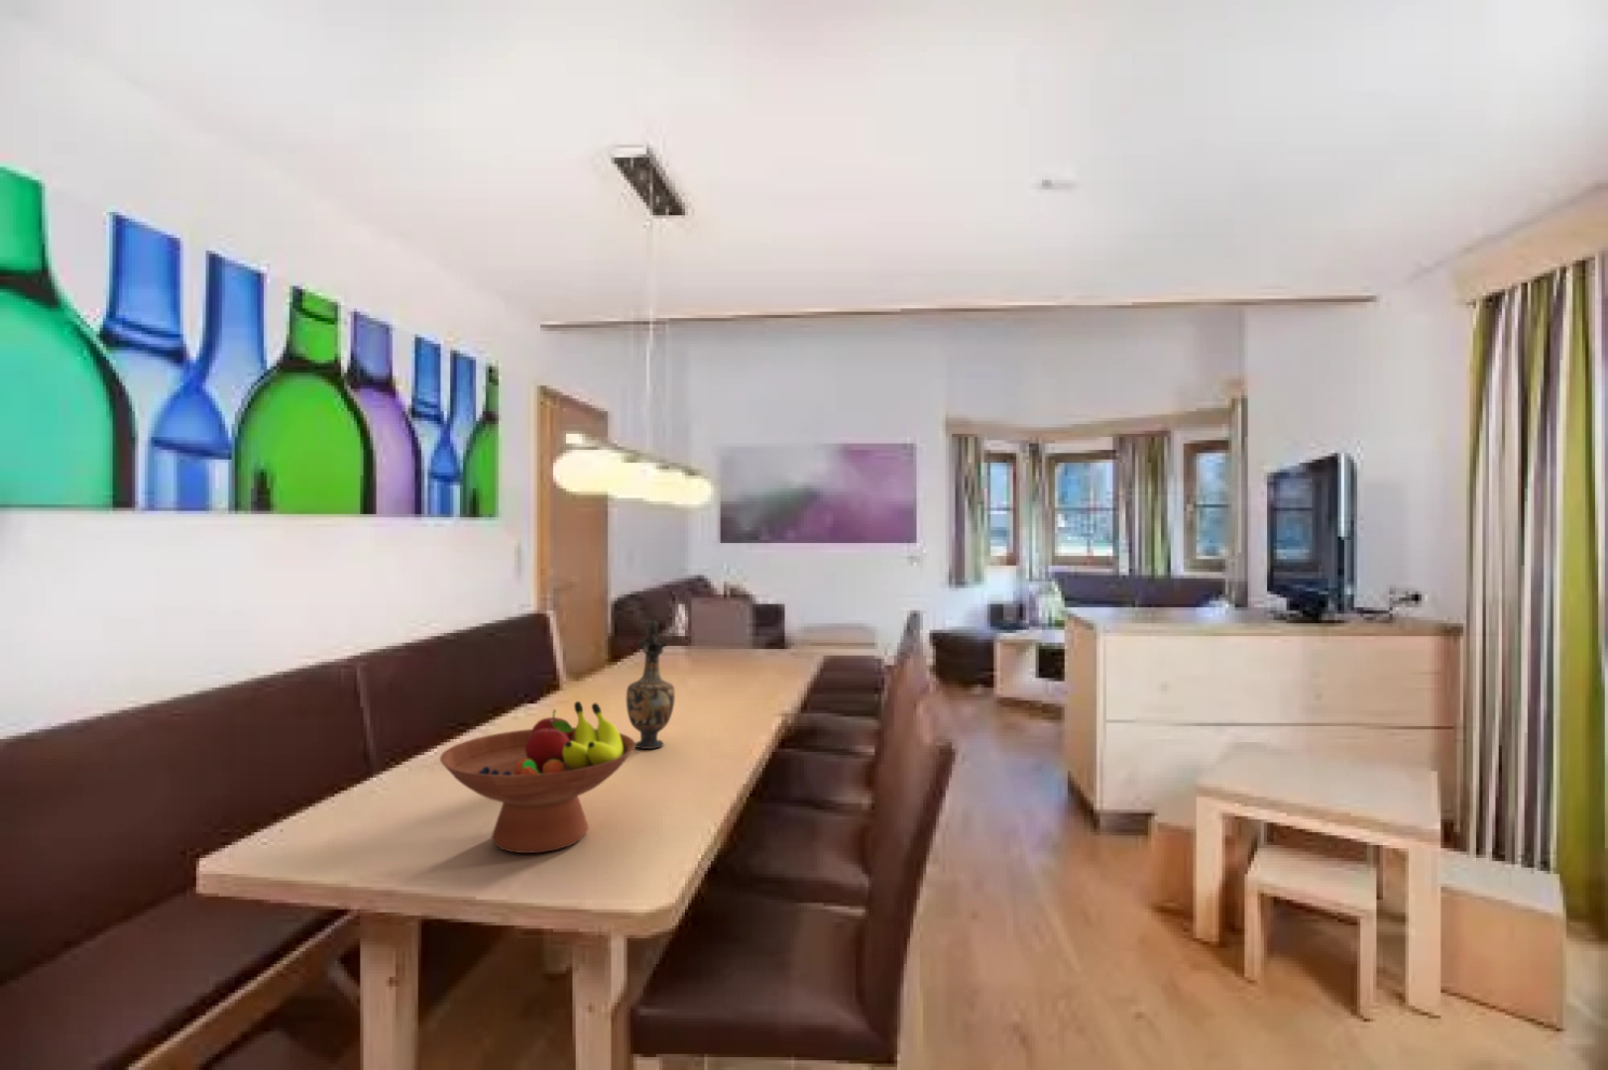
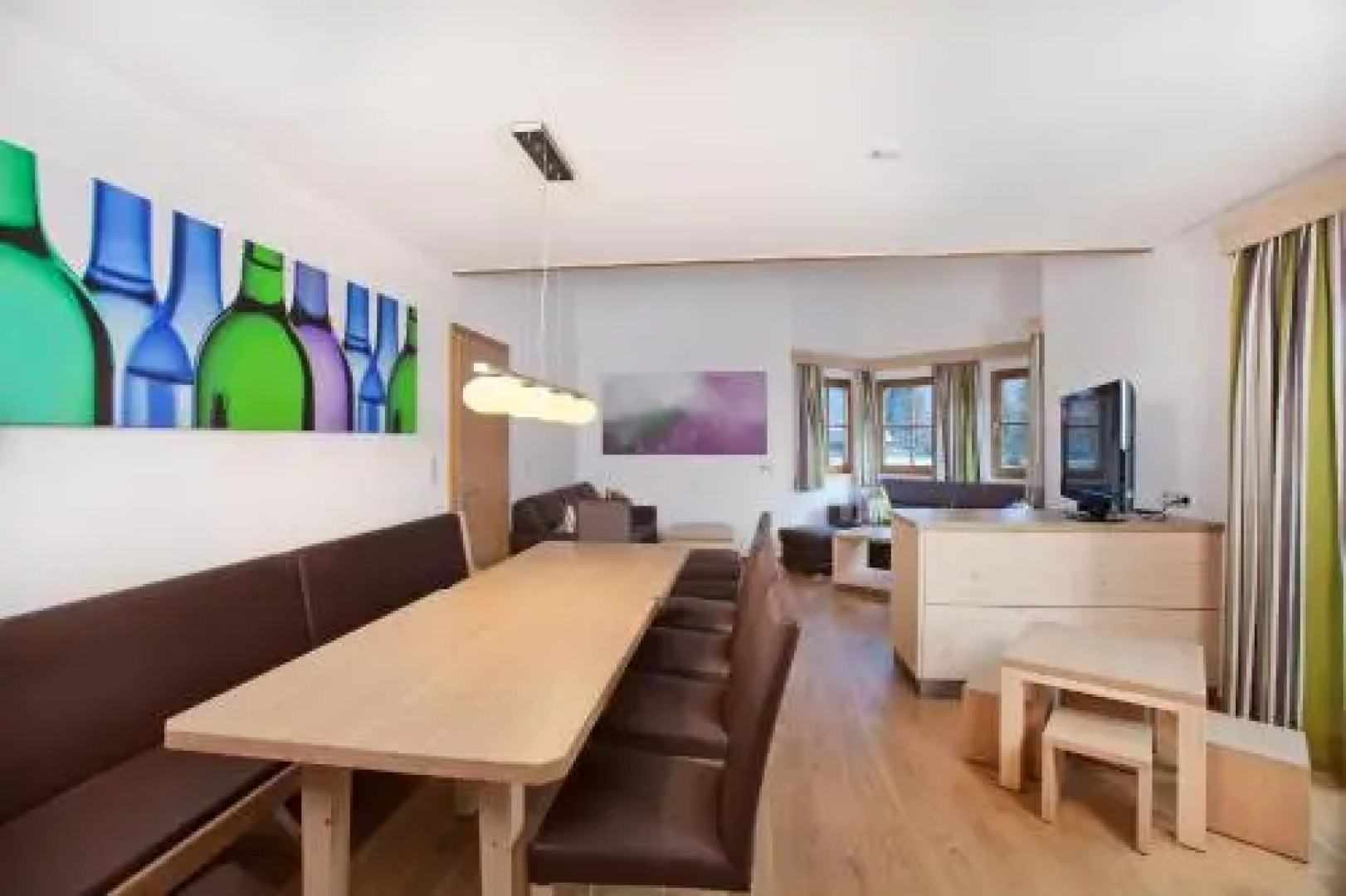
- fruit bowl [440,701,637,854]
- vase [626,620,676,750]
